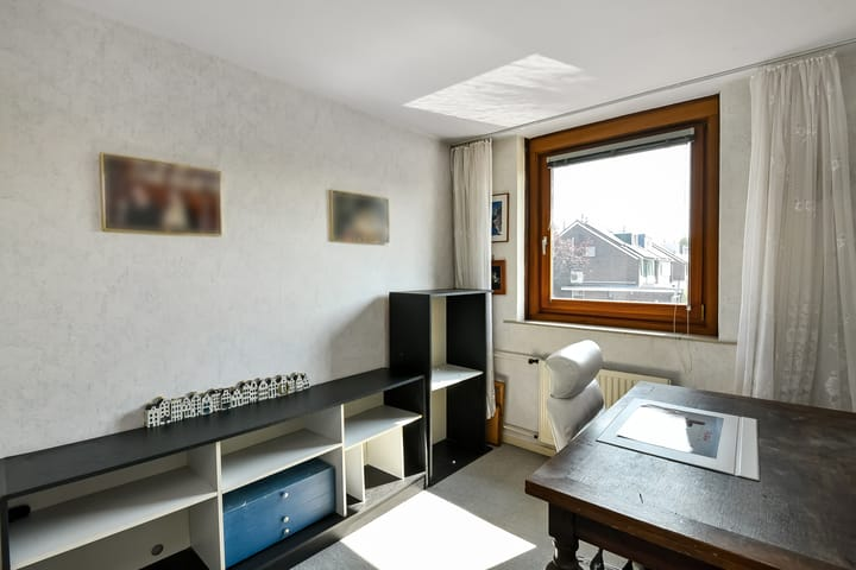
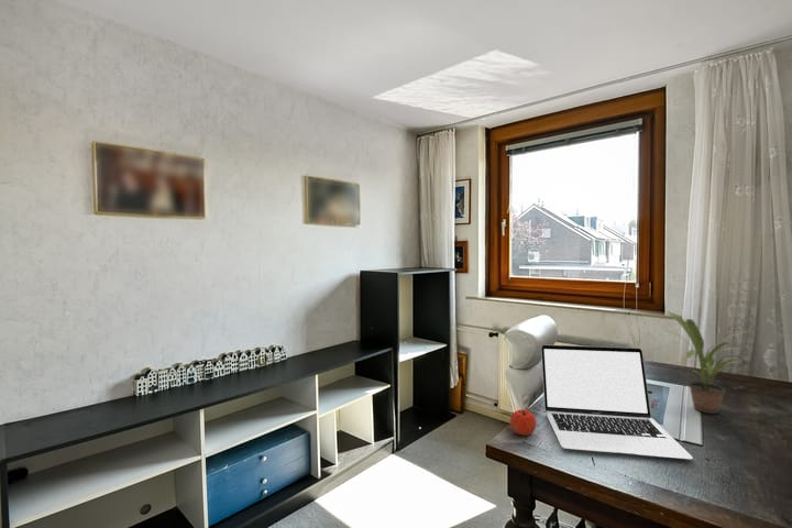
+ potted plant [662,309,756,415]
+ apple [509,408,537,437]
+ laptop [540,343,694,461]
